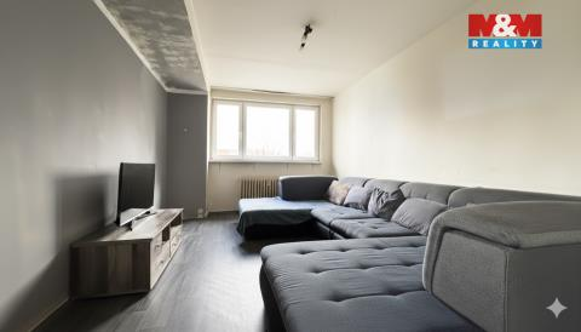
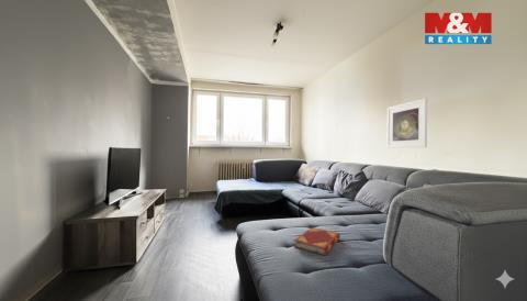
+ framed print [386,98,428,149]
+ hardback book [293,226,341,256]
